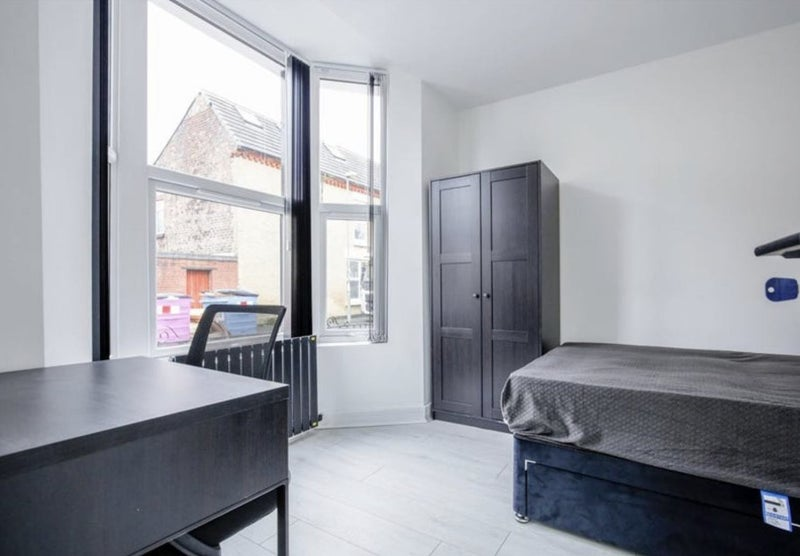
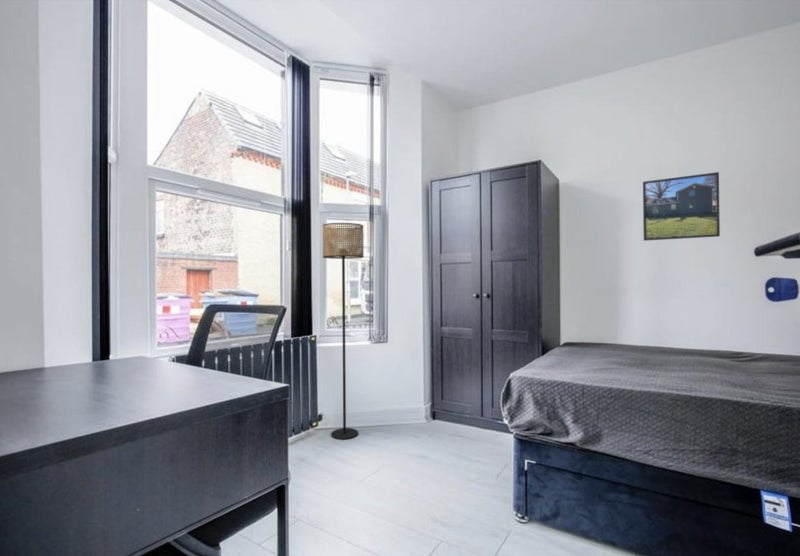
+ floor lamp [322,222,365,440]
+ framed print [642,171,721,242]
